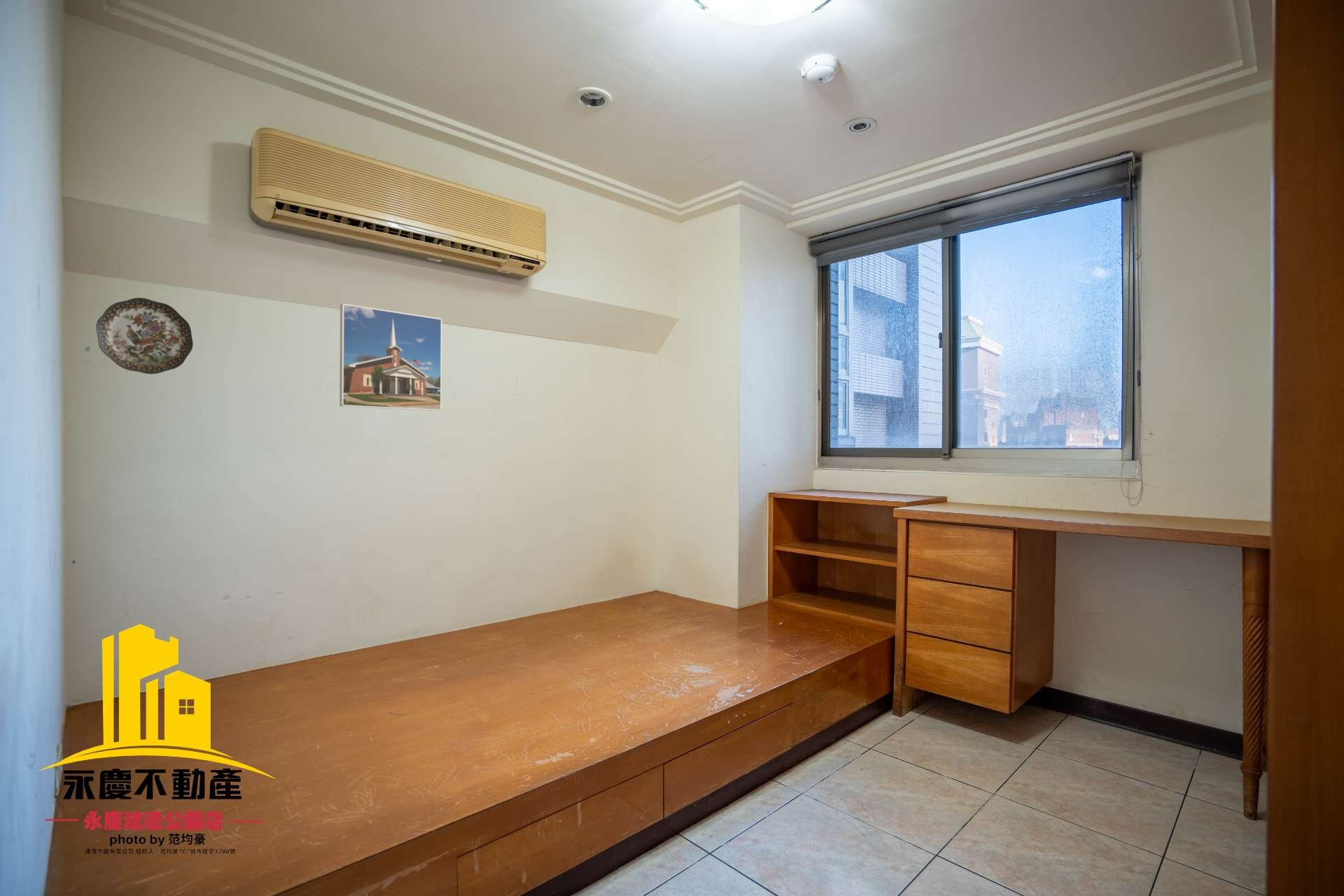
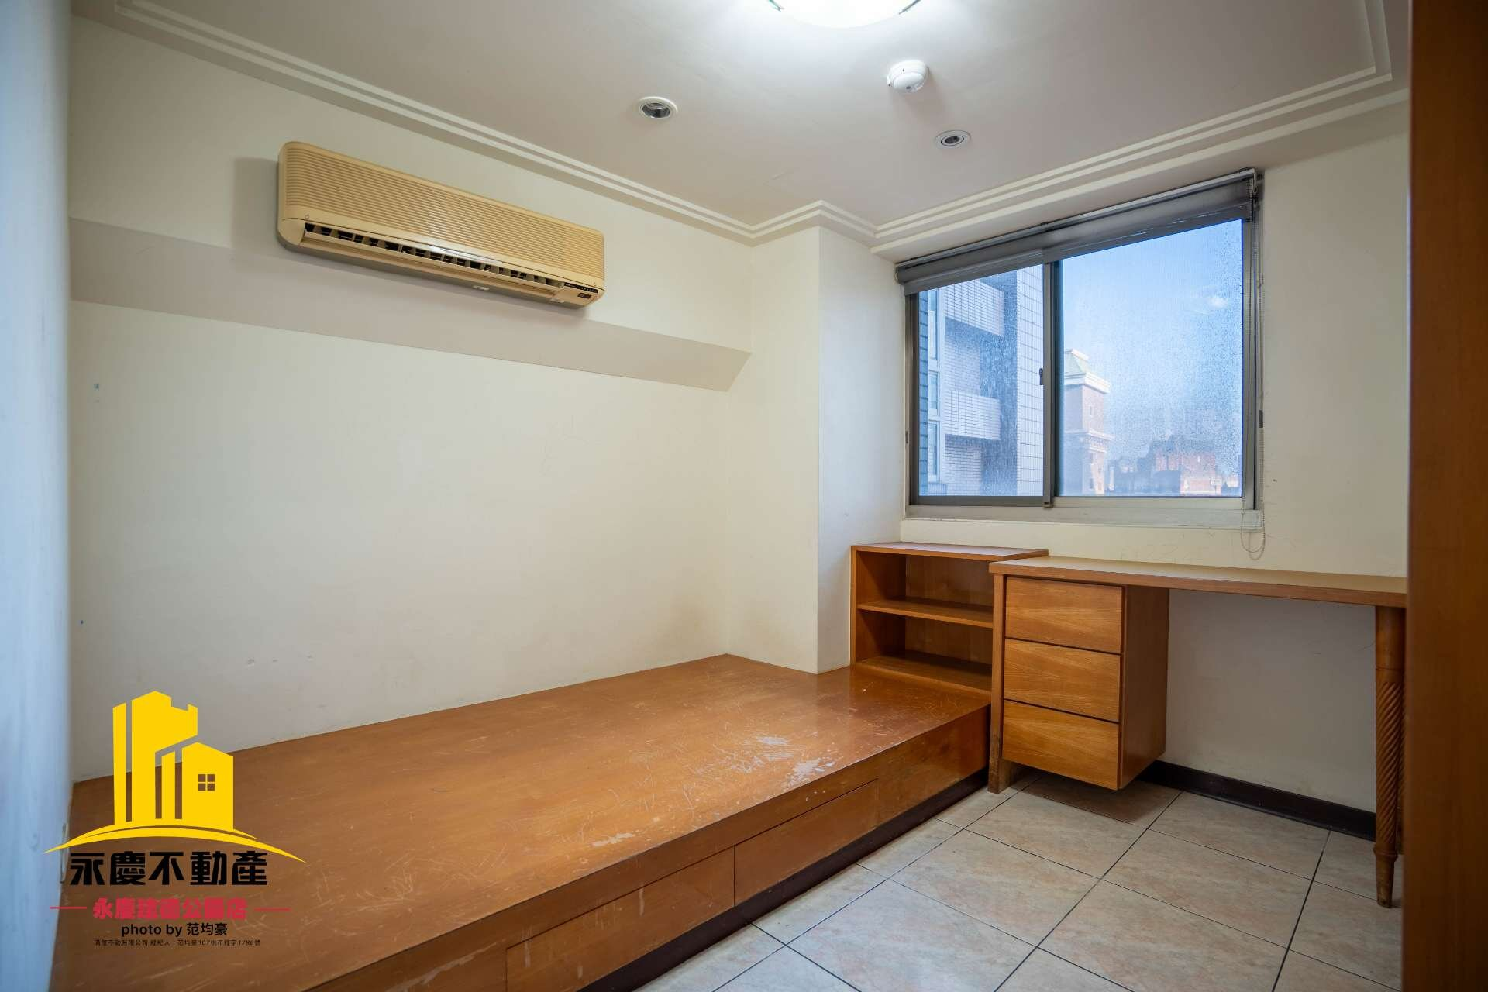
- decorative plate [95,297,194,374]
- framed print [339,303,442,412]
